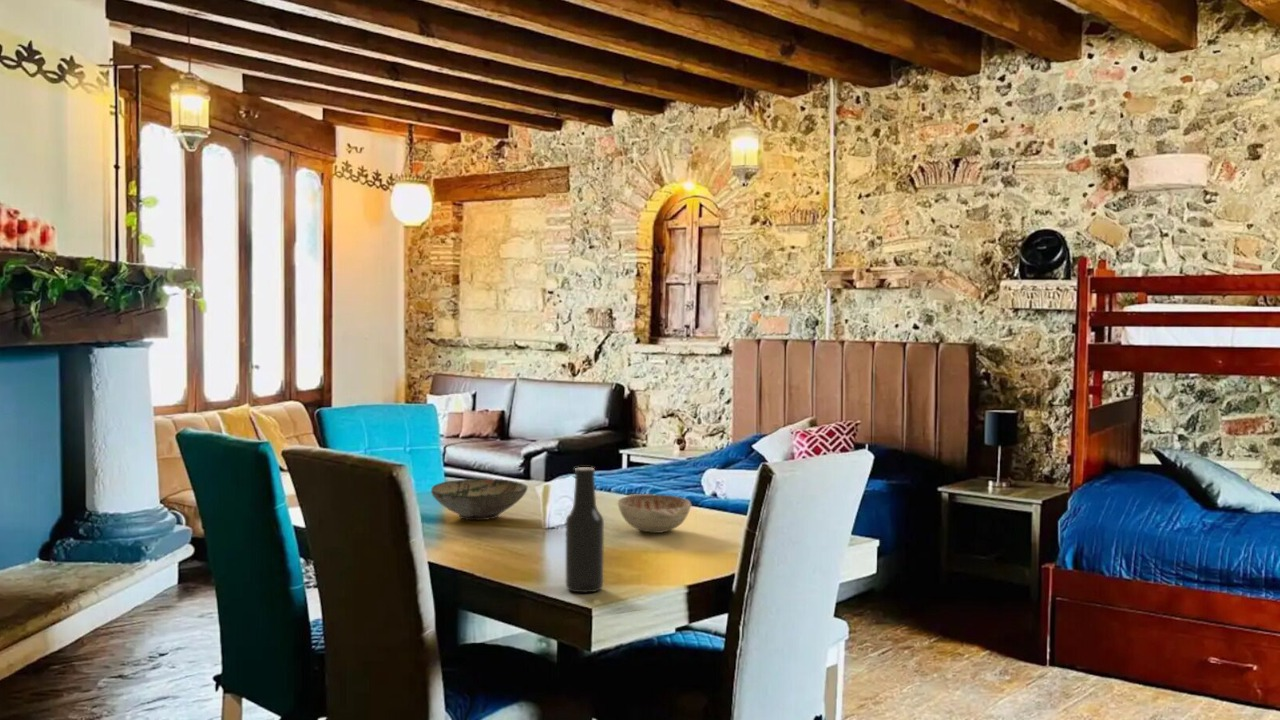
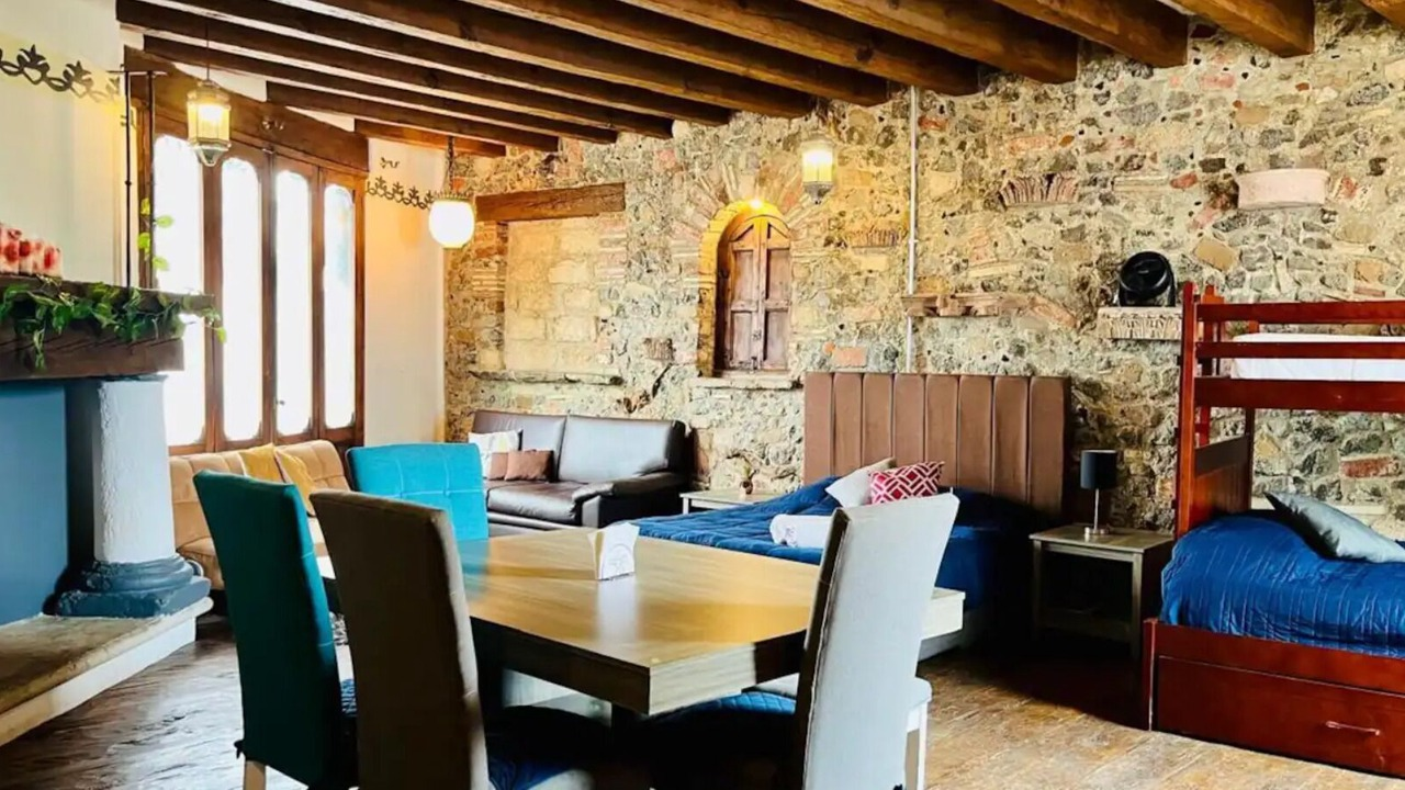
- bowl [430,478,528,521]
- decorative bowl [617,493,692,534]
- beer bottle [564,466,605,594]
